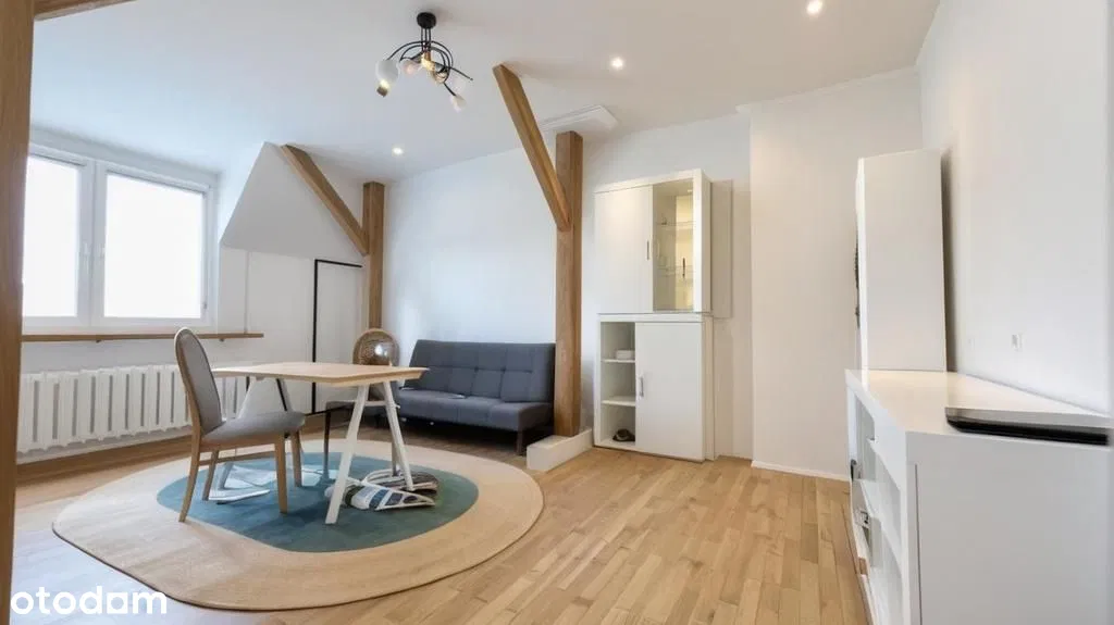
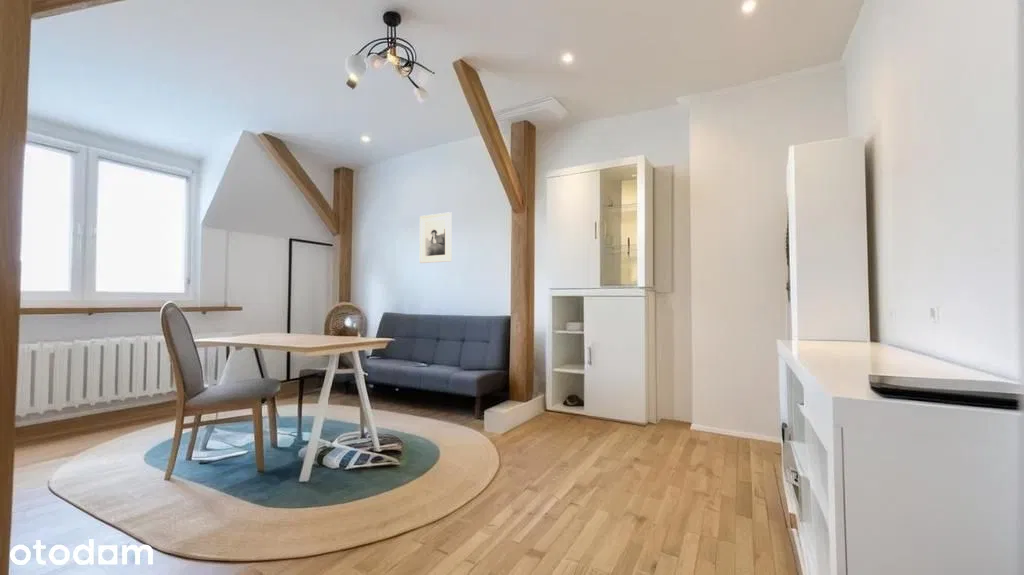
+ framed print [419,211,453,264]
